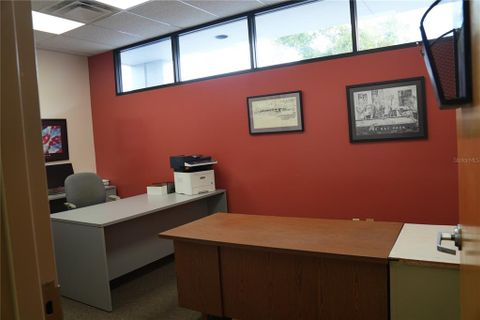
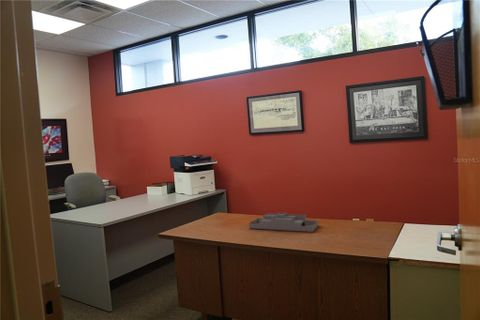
+ desk organizer [248,212,319,233]
